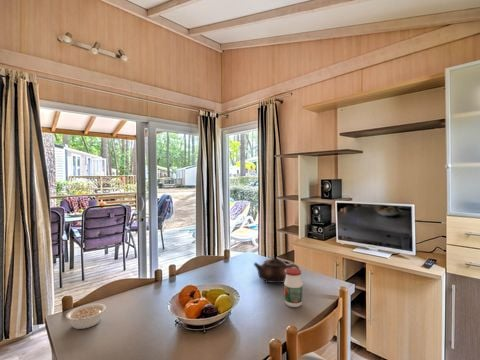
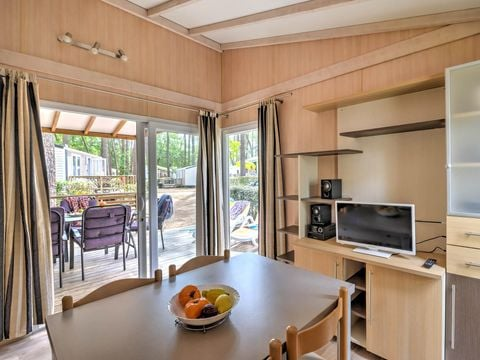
- teapot [253,257,300,284]
- jar [283,267,304,308]
- legume [65,303,109,330]
